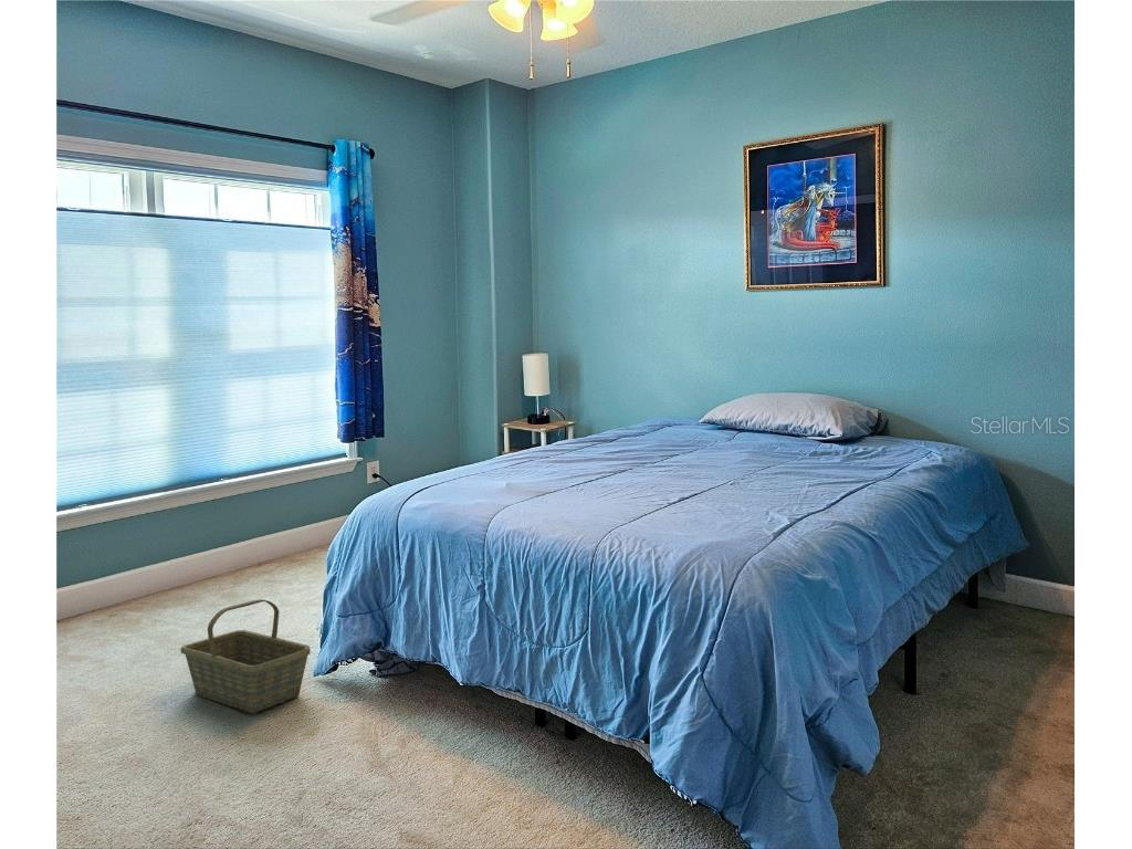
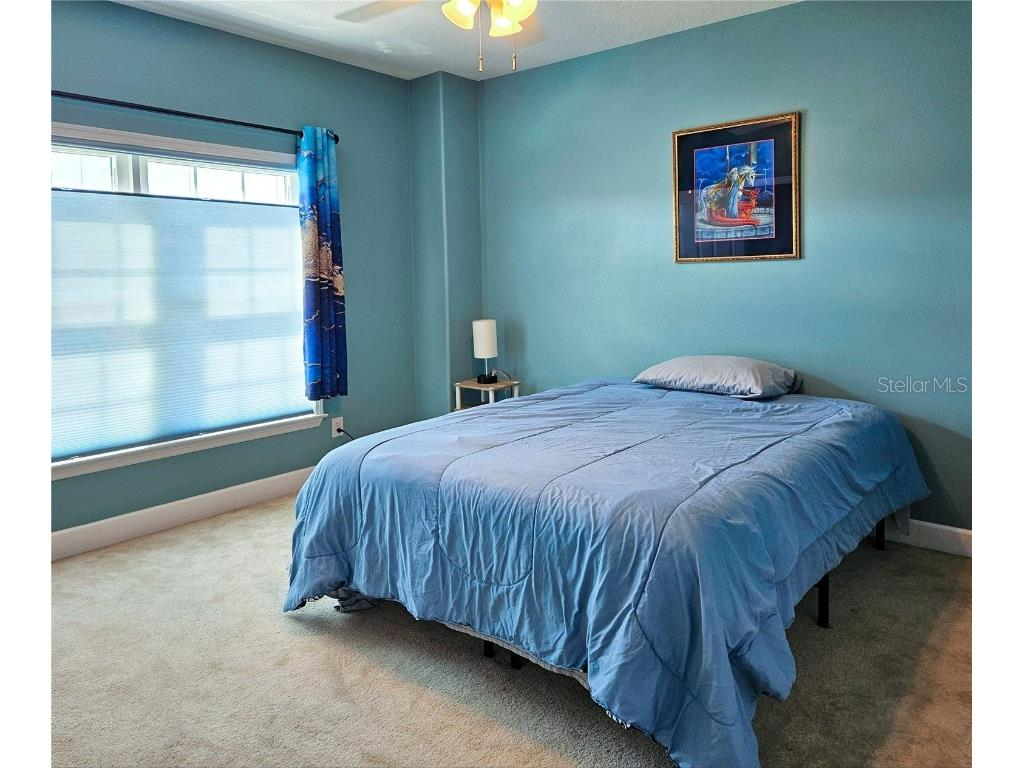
- basket [180,598,312,713]
